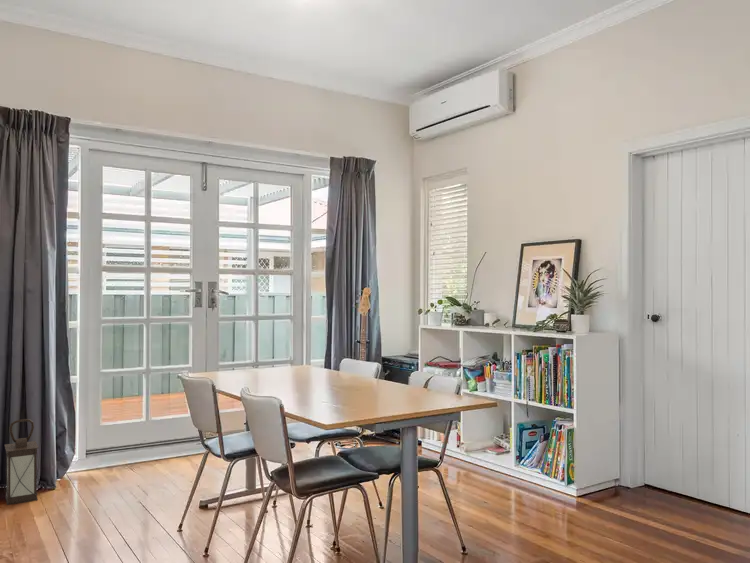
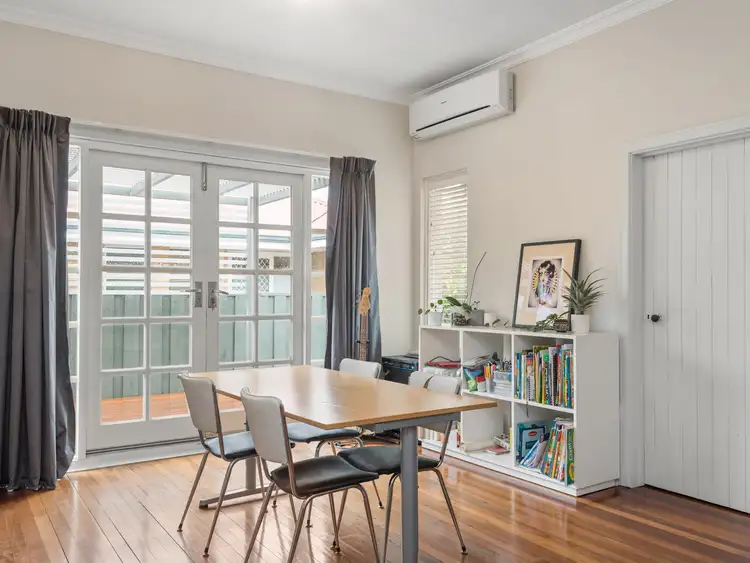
- lantern [4,418,40,506]
